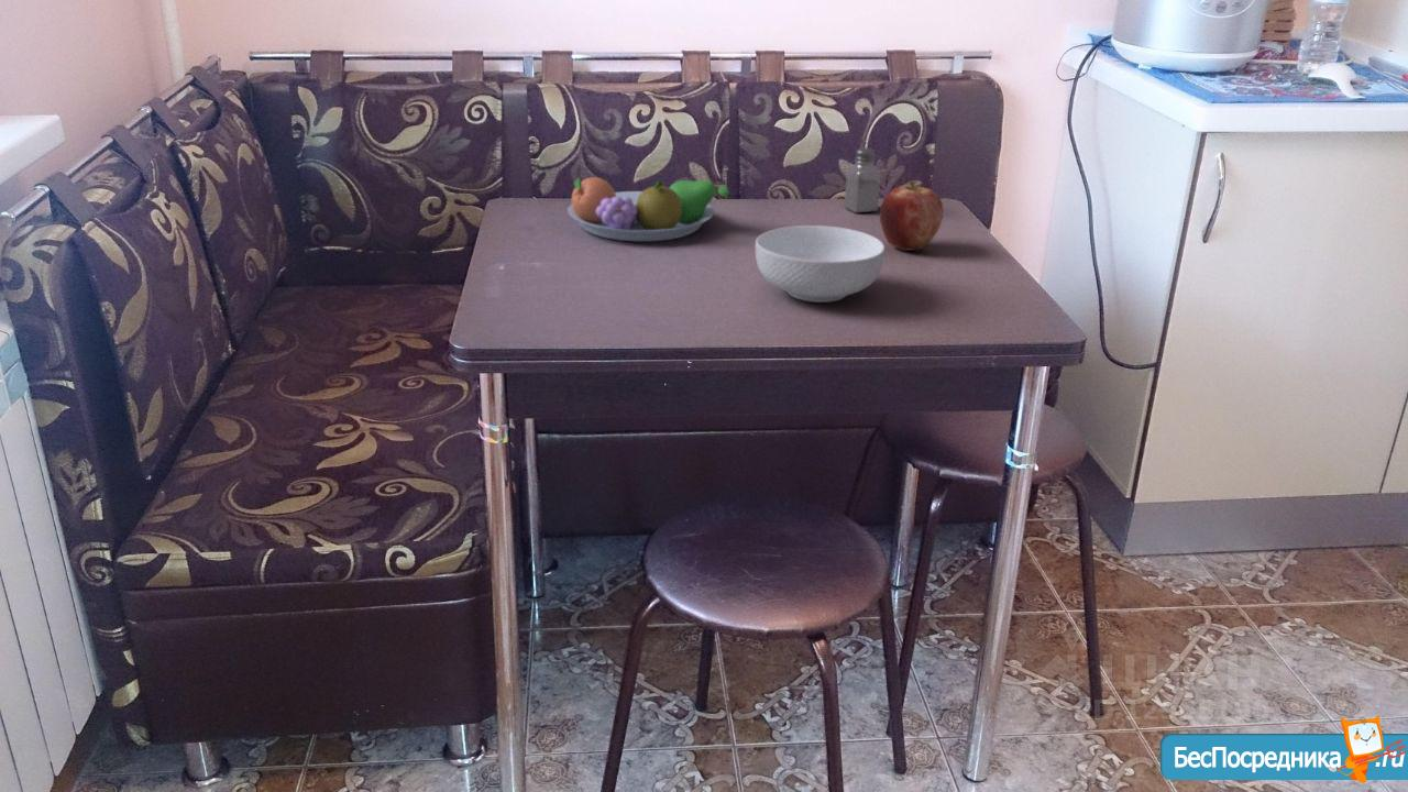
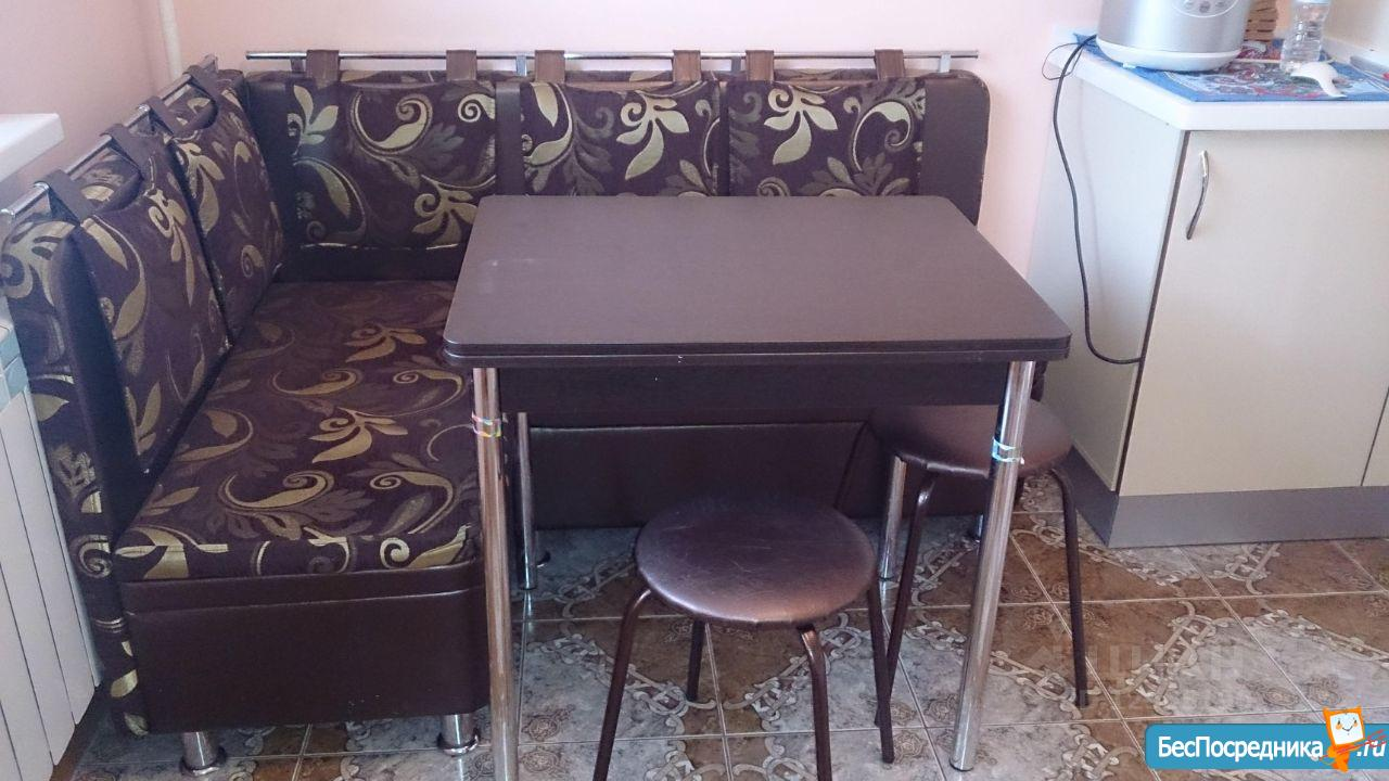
- cereal bowl [755,224,886,304]
- fruit bowl [566,176,730,242]
- apple [879,180,945,252]
- saltshaker [844,146,881,213]
